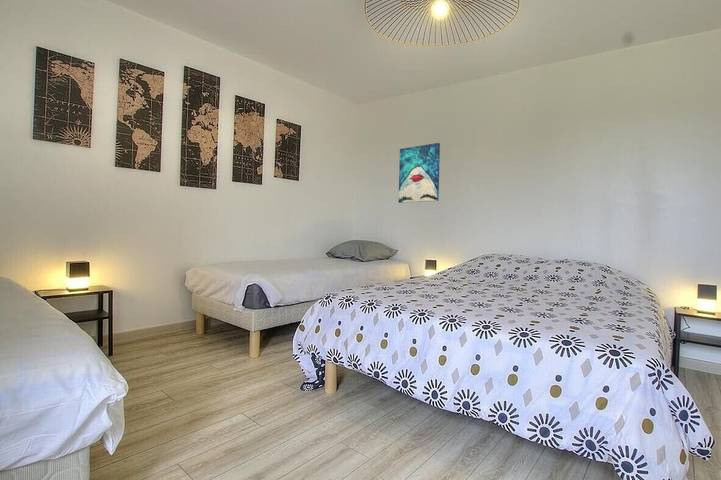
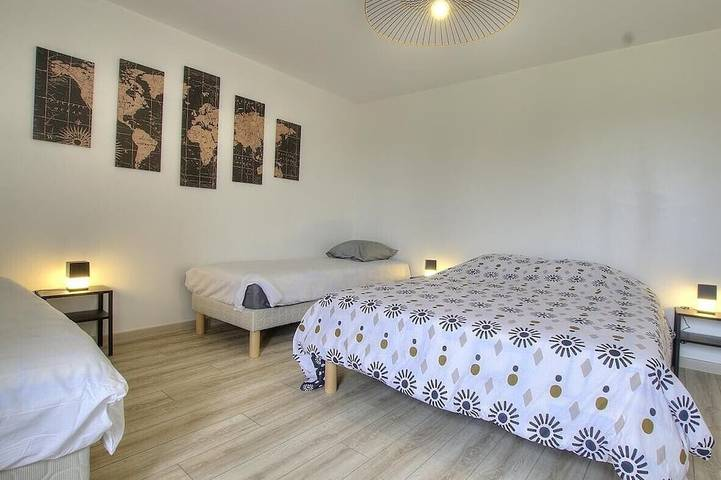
- wall art [398,142,441,204]
